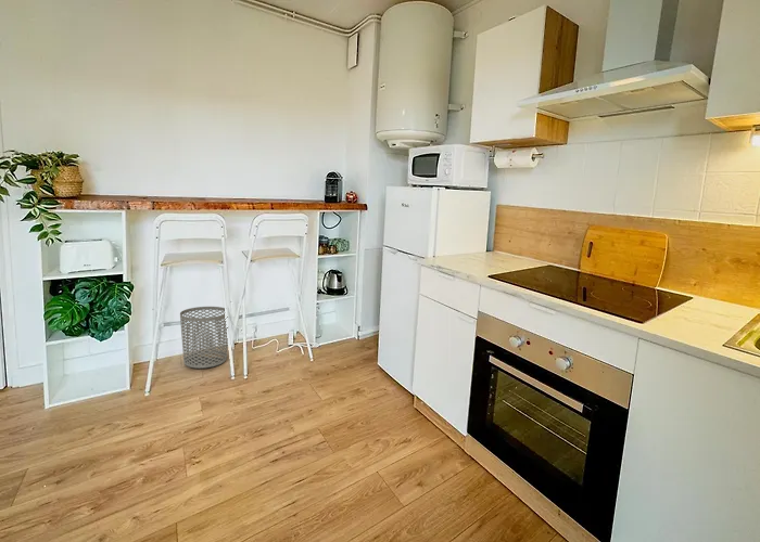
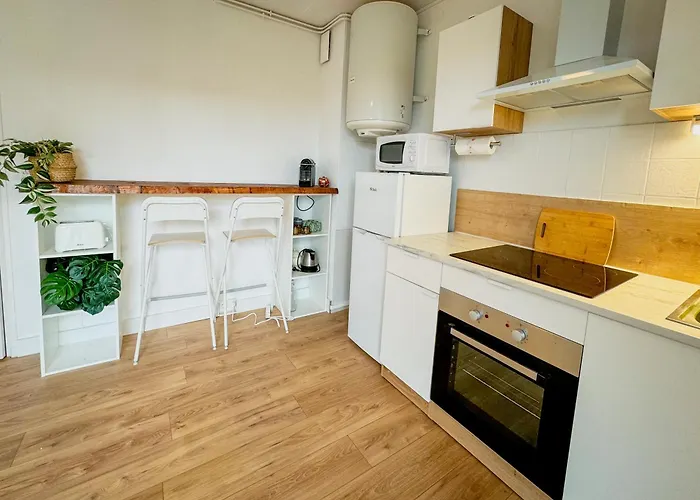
- waste bin [179,306,229,370]
